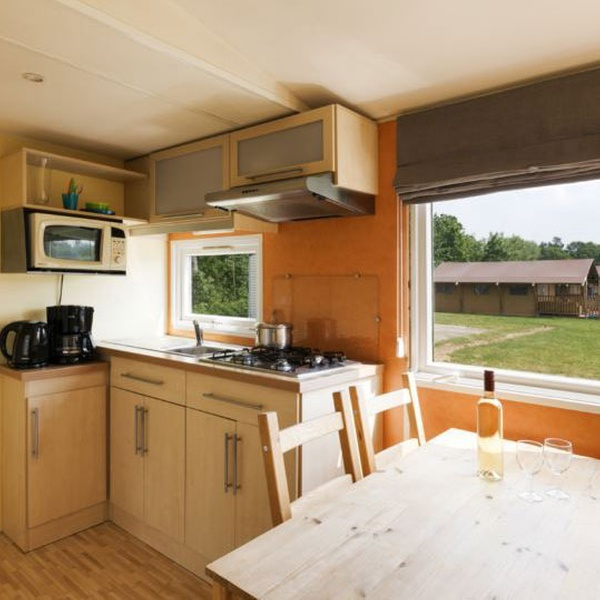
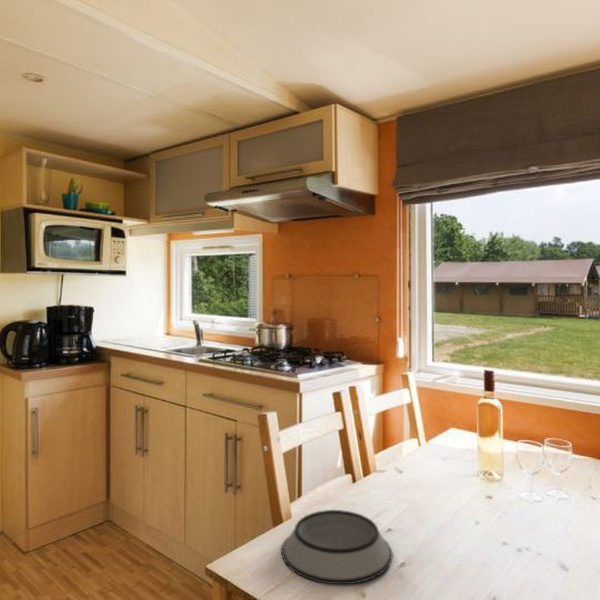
+ bowl [280,509,394,586]
